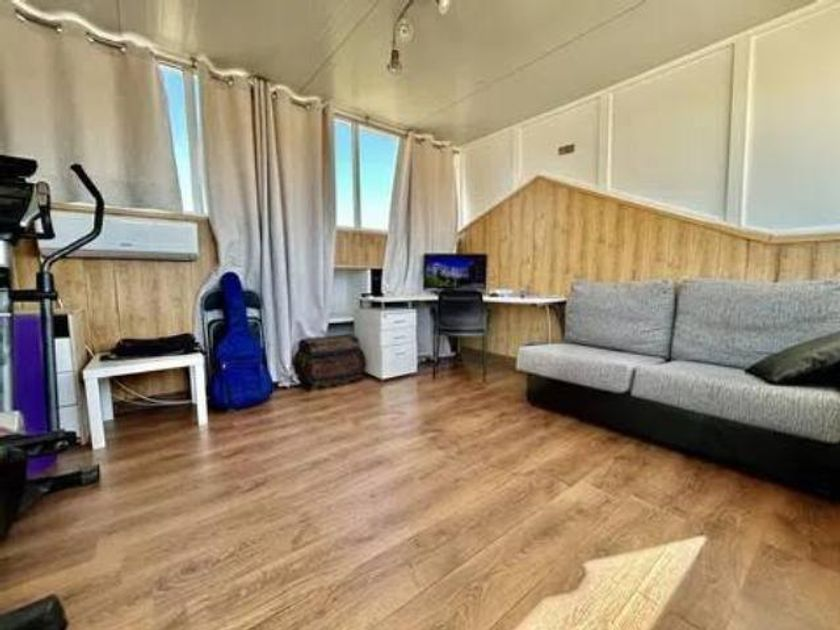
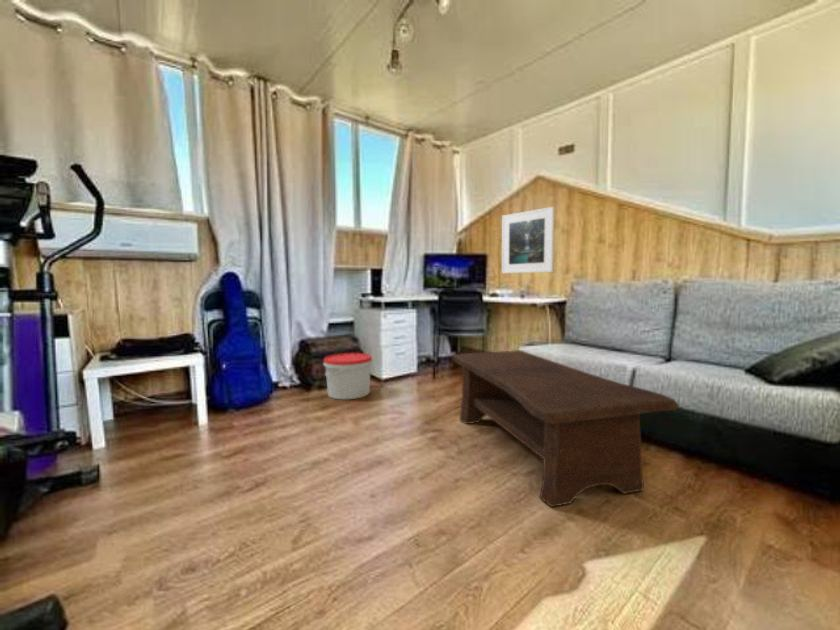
+ bucket [322,352,373,400]
+ coffee table [451,349,680,508]
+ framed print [501,206,555,274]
